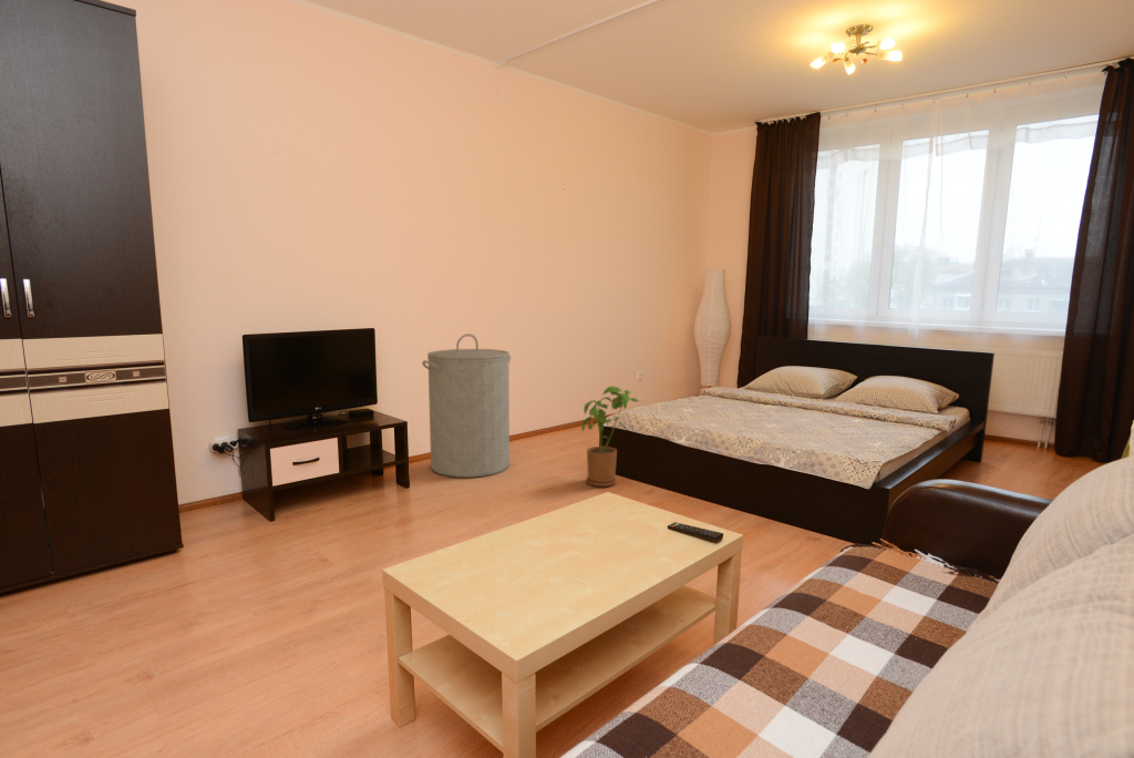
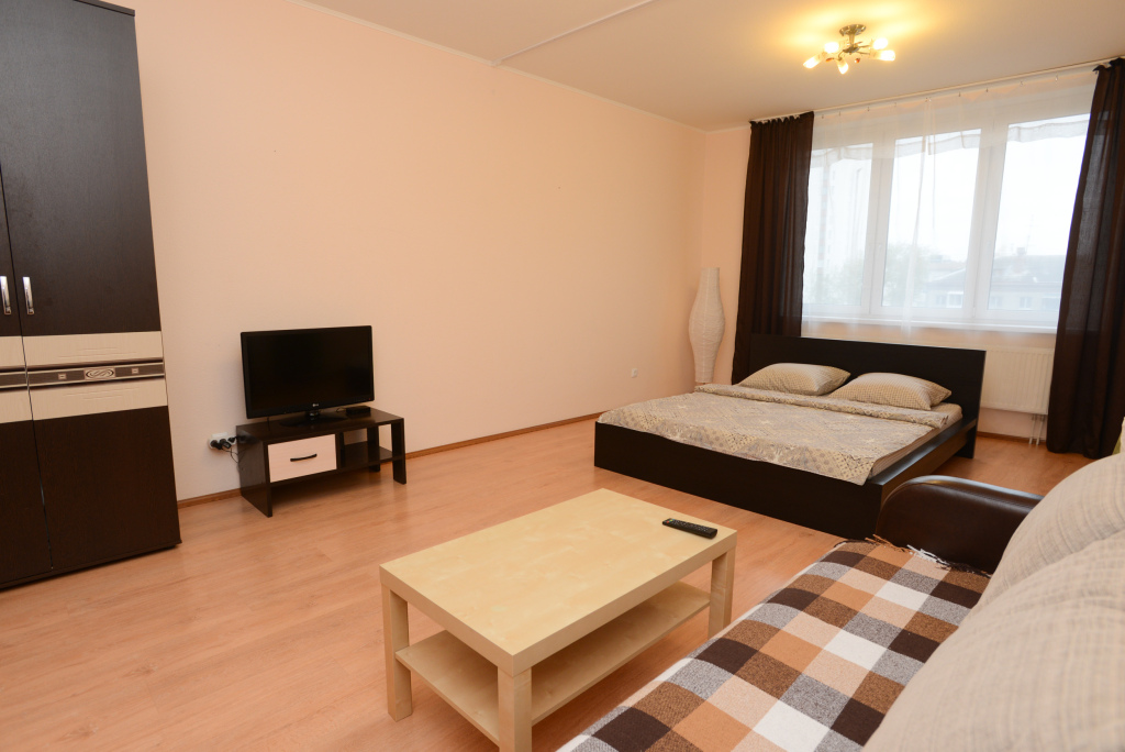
- house plant [580,385,640,488]
- laundry hamper [421,332,512,479]
